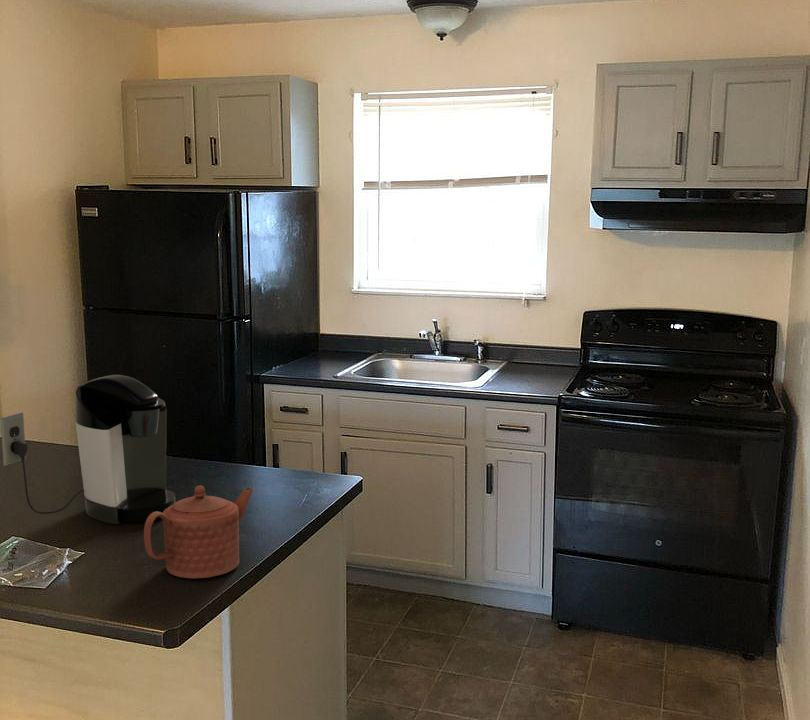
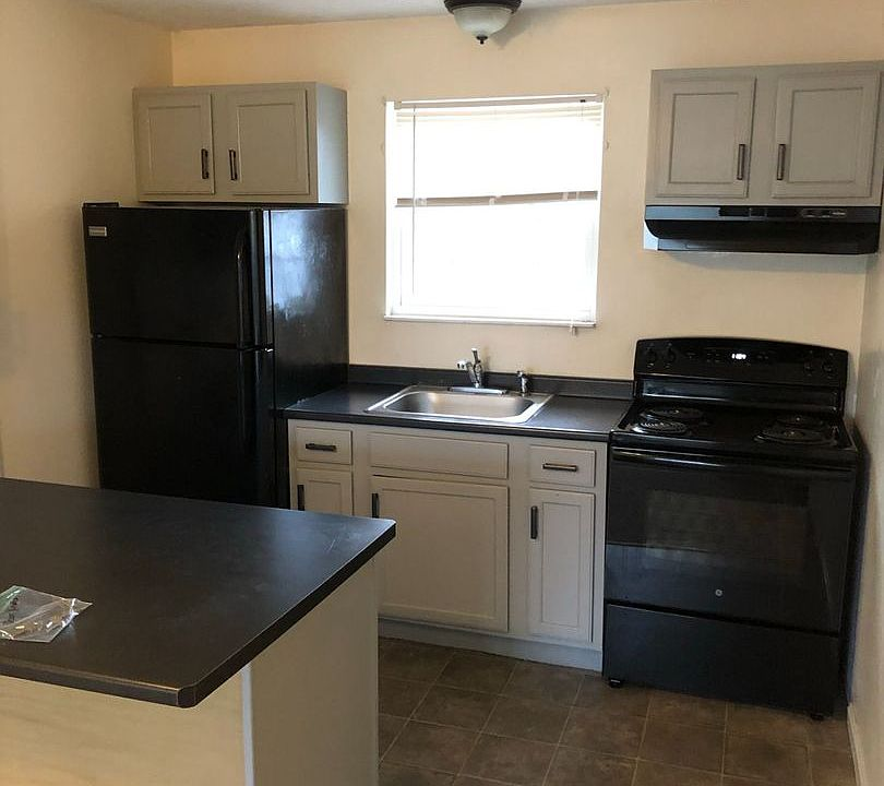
- coffee maker [0,374,177,525]
- teapot [143,484,254,579]
